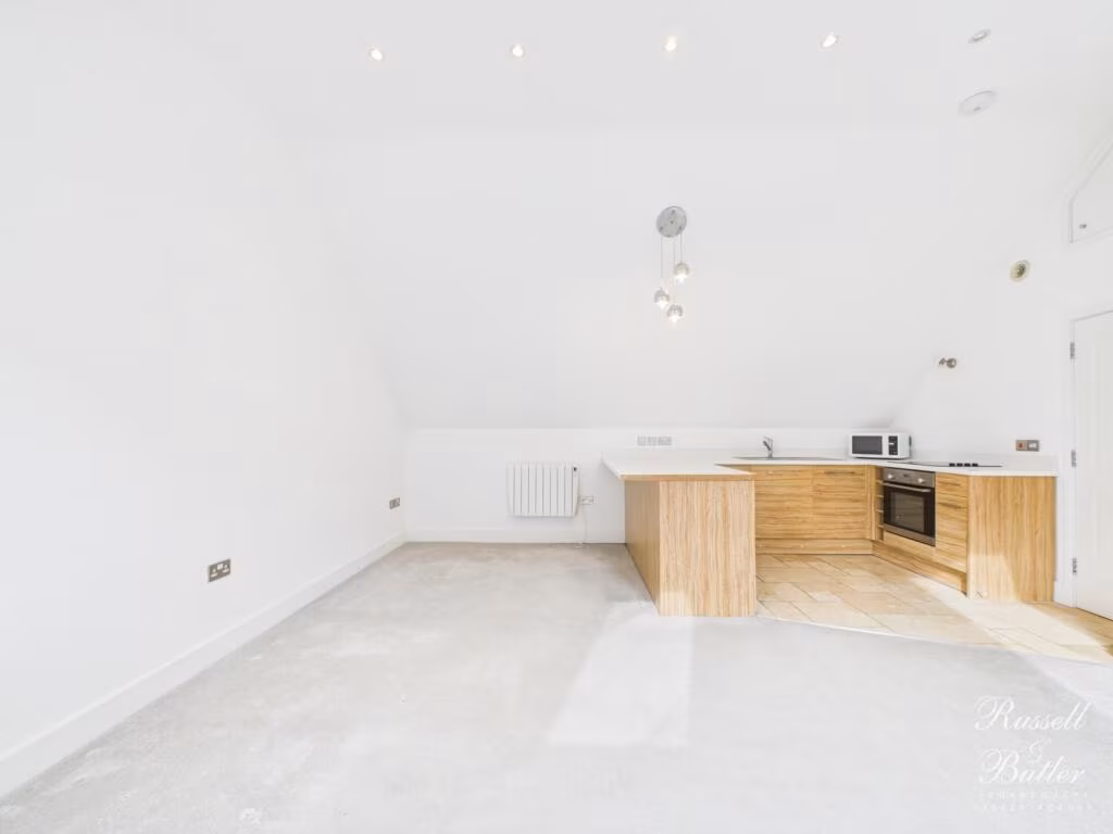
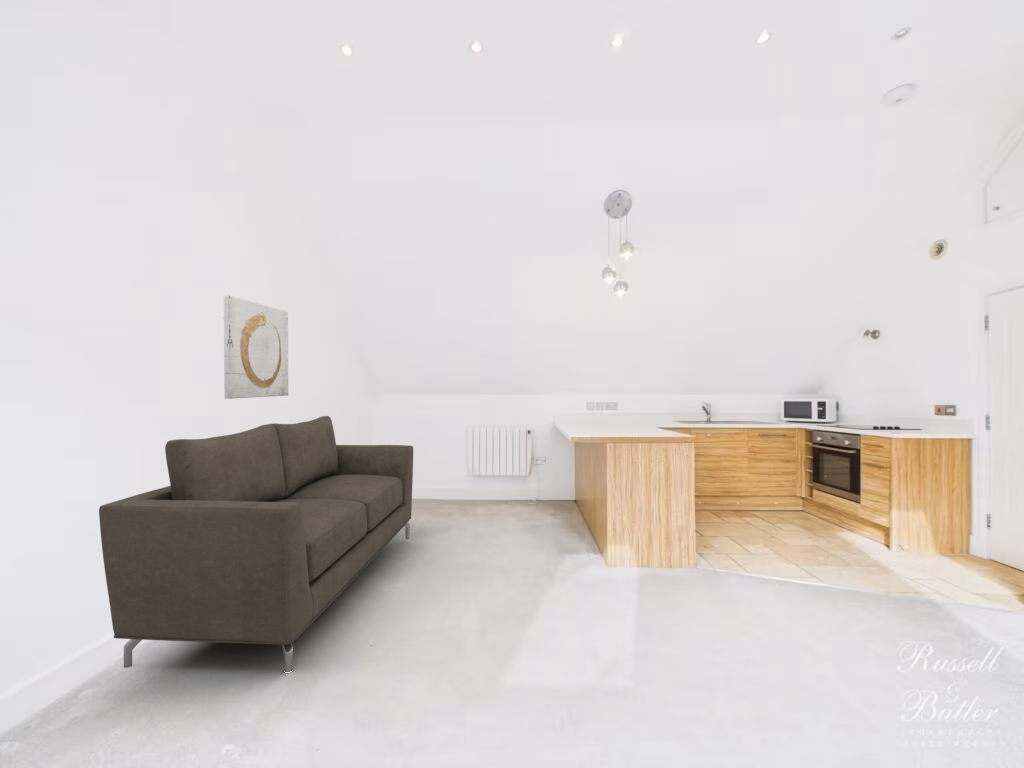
+ sofa [98,415,414,673]
+ wall art [223,294,289,400]
